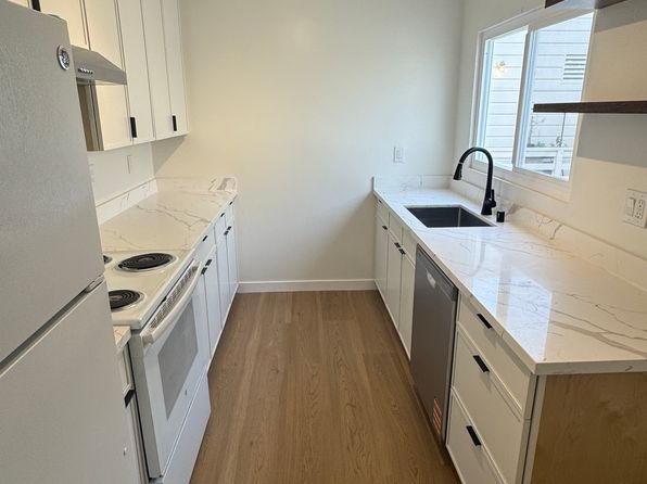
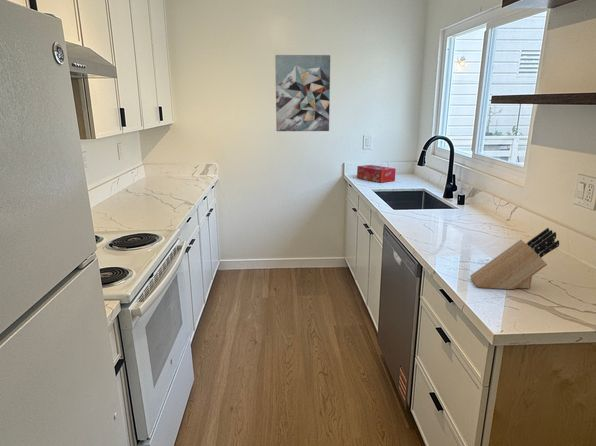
+ wall art [274,54,331,132]
+ tissue box [356,164,397,184]
+ knife block [469,227,560,290]
